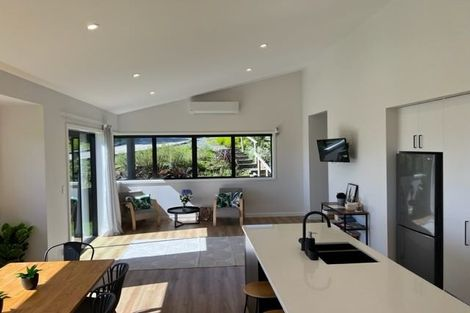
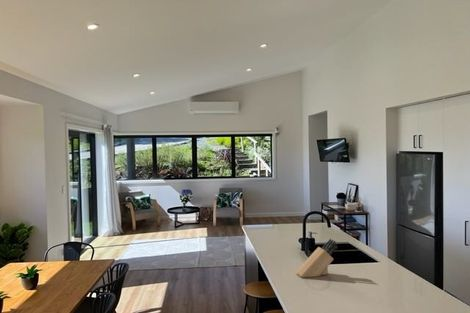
+ knife block [295,238,338,279]
